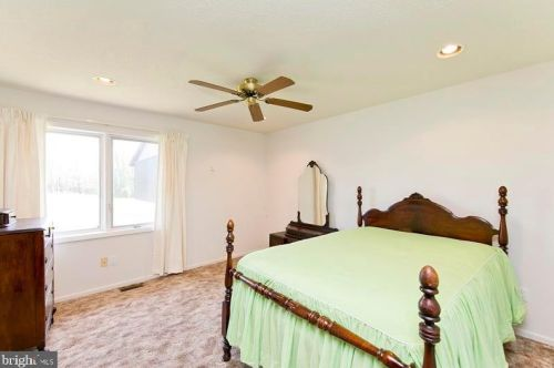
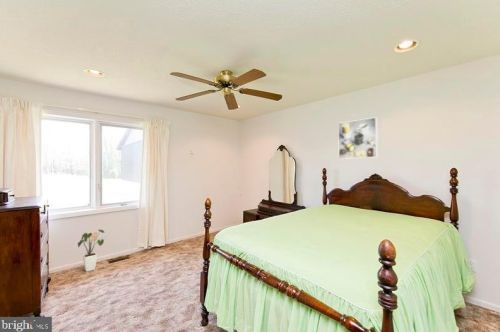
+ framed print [337,116,379,160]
+ house plant [77,229,106,273]
